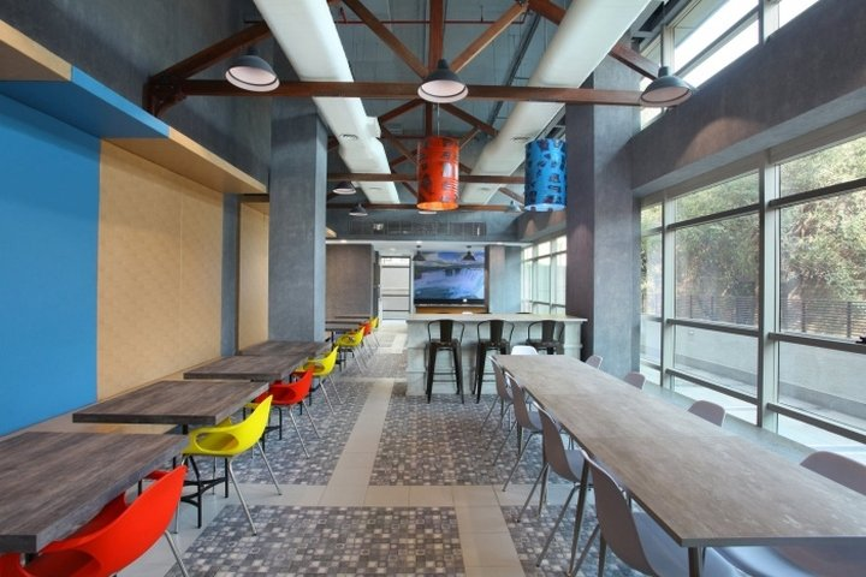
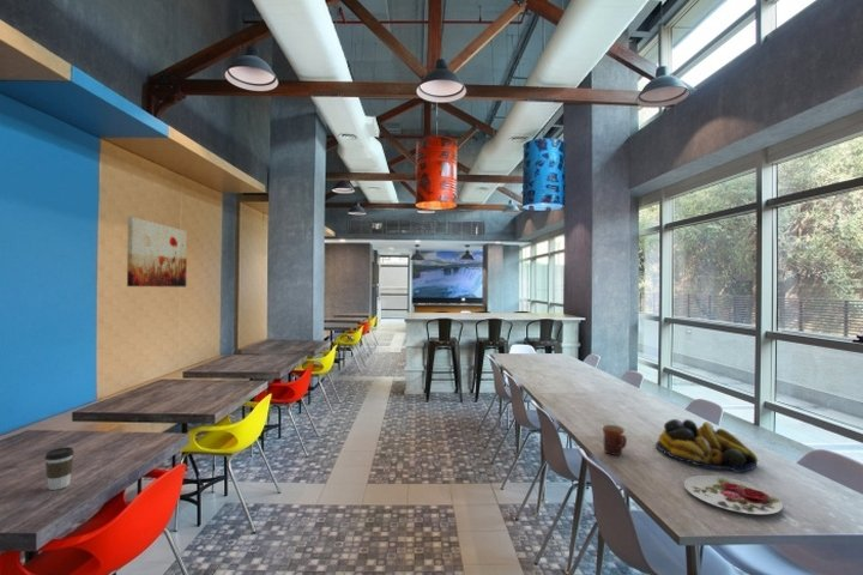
+ plate [683,474,784,515]
+ fruit bowl [654,418,759,474]
+ mug [601,424,628,456]
+ coffee cup [43,446,76,491]
+ wall art [126,216,188,288]
